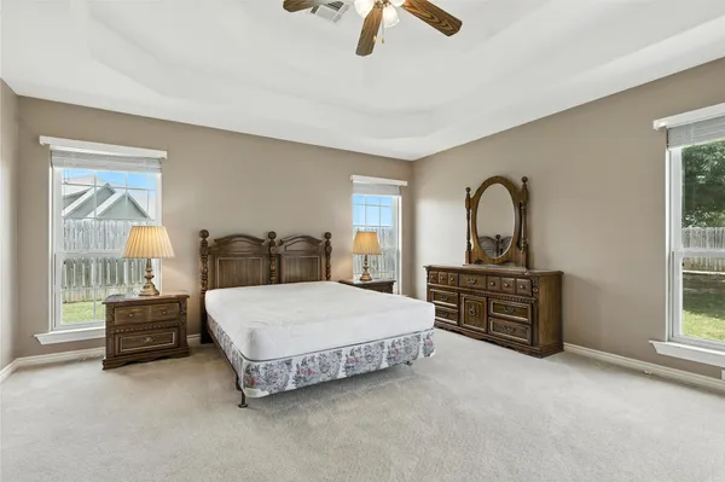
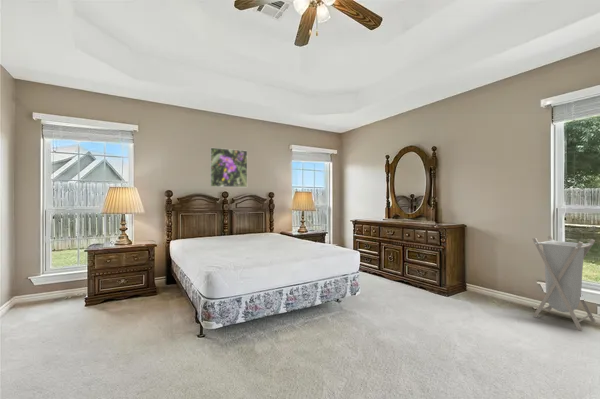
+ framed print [209,147,248,188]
+ laundry hamper [532,234,597,331]
